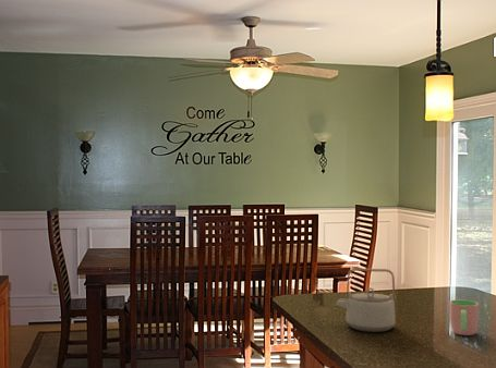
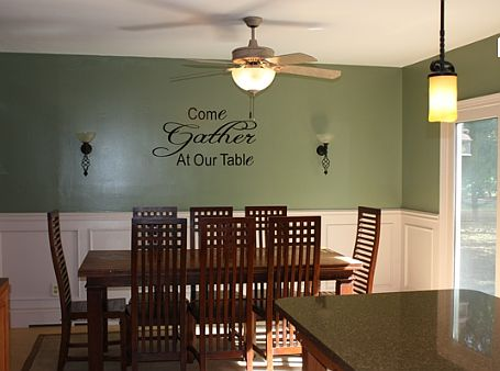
- teapot [335,267,397,333]
- cup [448,298,480,336]
